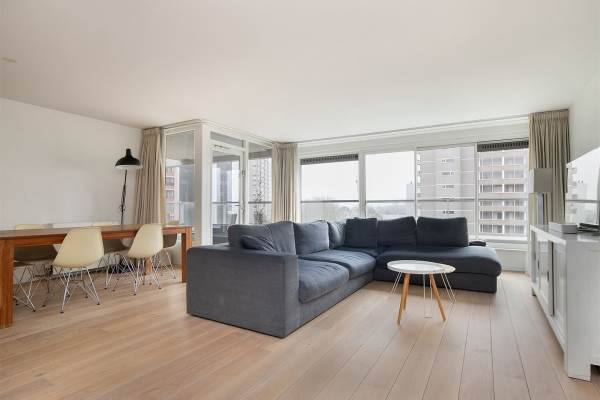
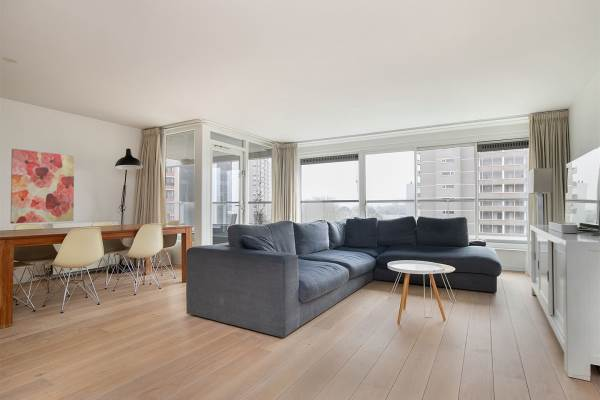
+ wall art [9,148,75,224]
